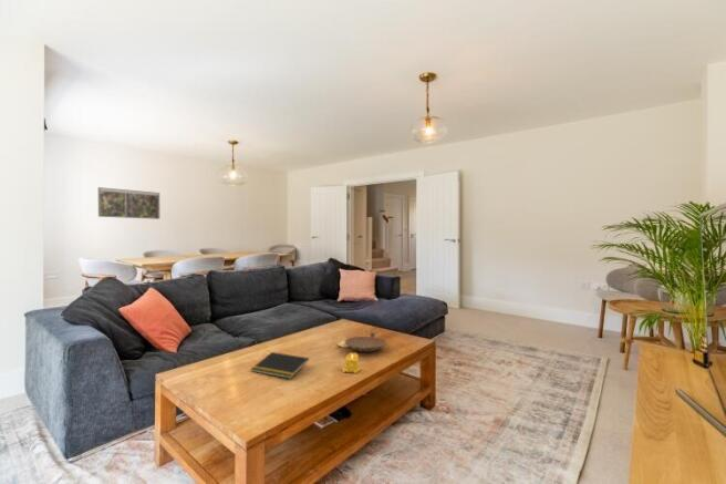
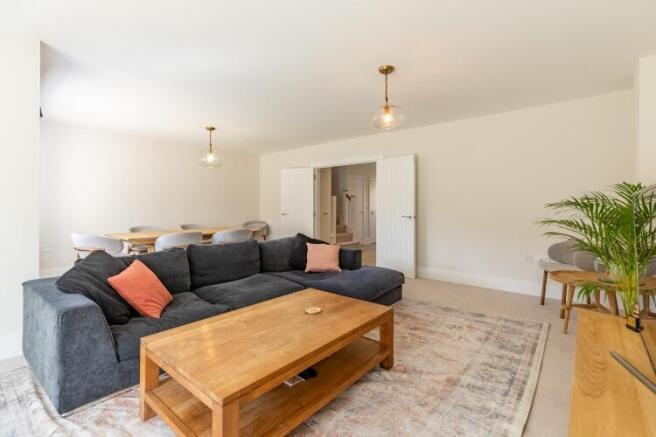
- bowl [344,331,388,352]
- candle [341,351,362,374]
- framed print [97,186,160,220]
- notepad [250,351,310,380]
